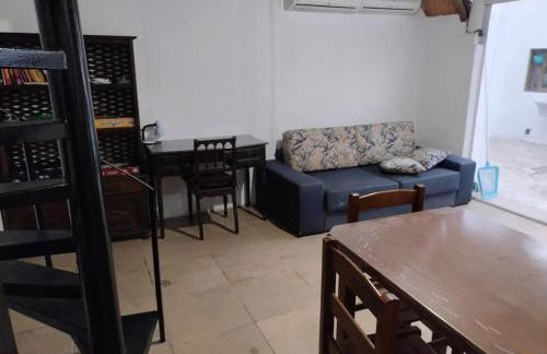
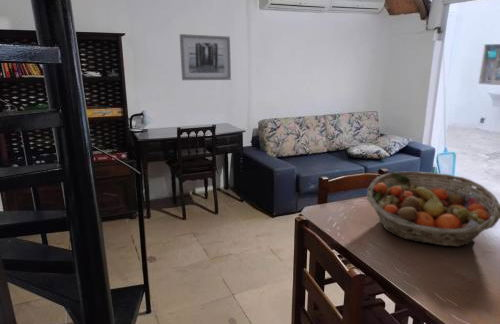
+ fruit basket [366,171,500,247]
+ wall art [179,33,232,81]
